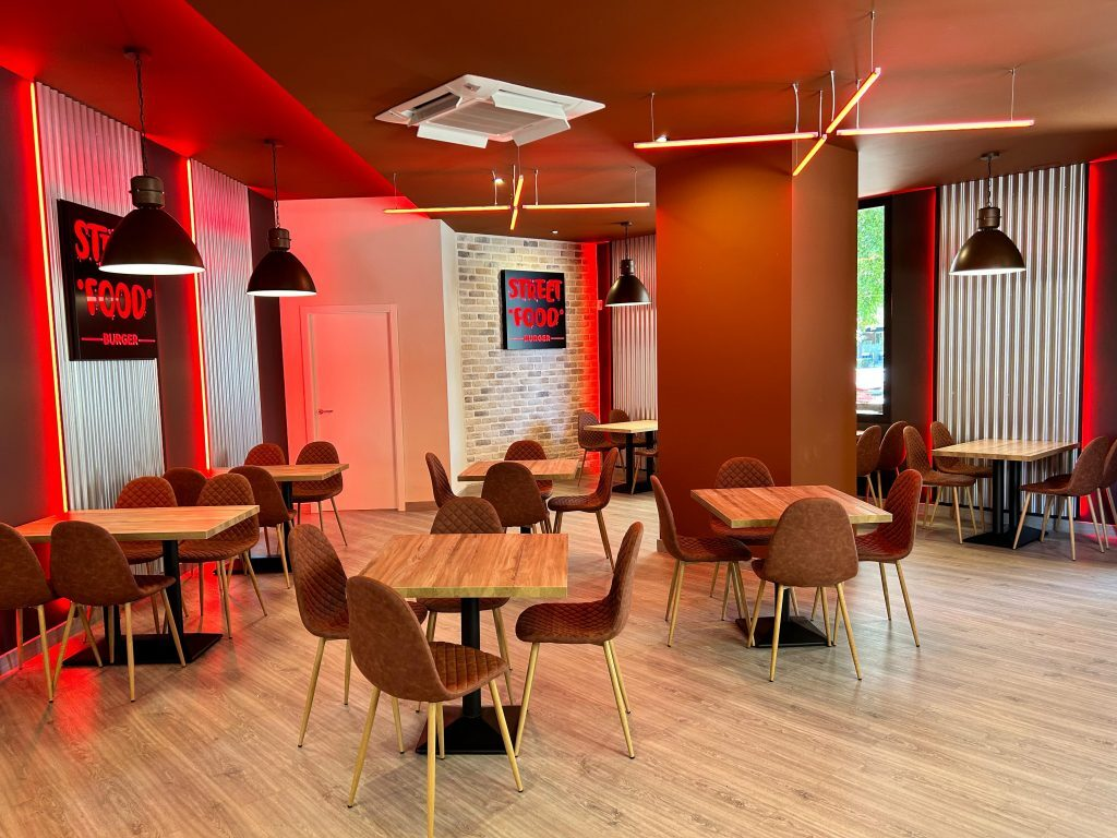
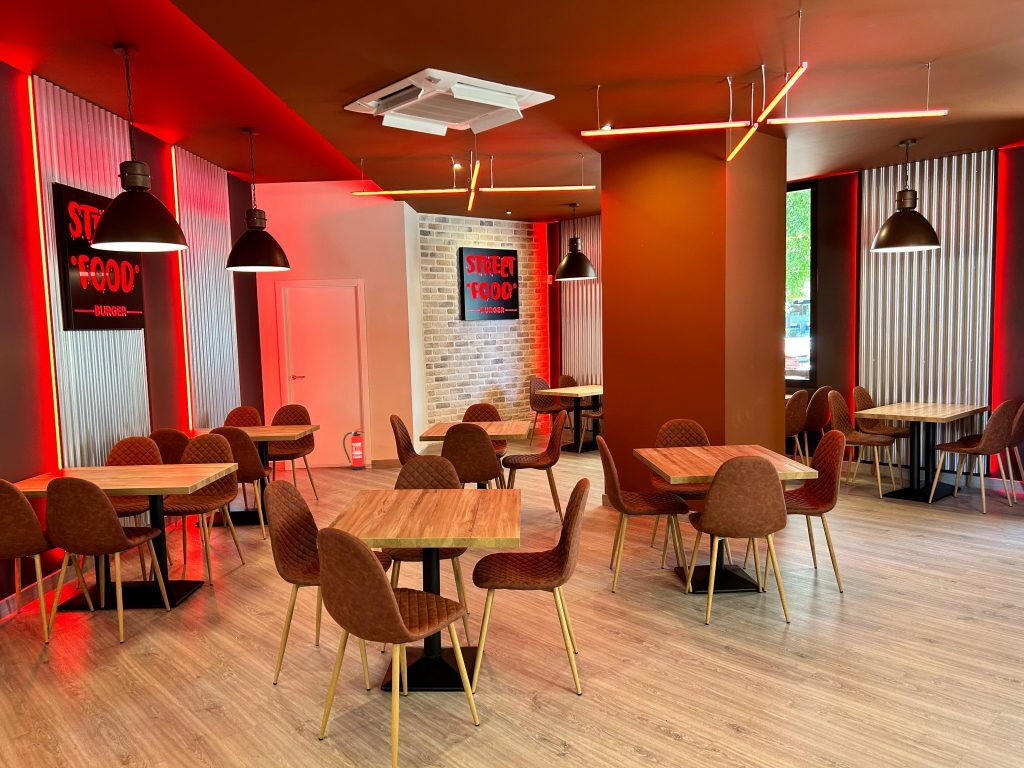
+ fire extinguisher [342,426,366,471]
